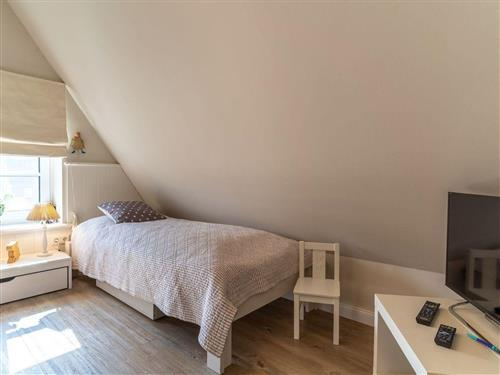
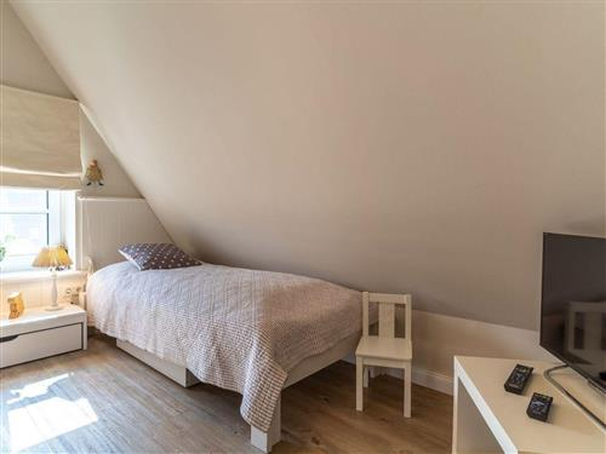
- pen [465,332,500,352]
